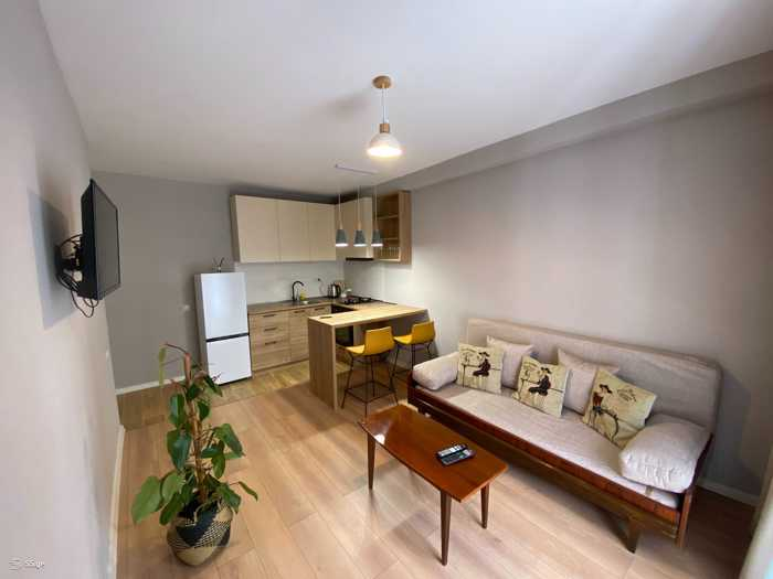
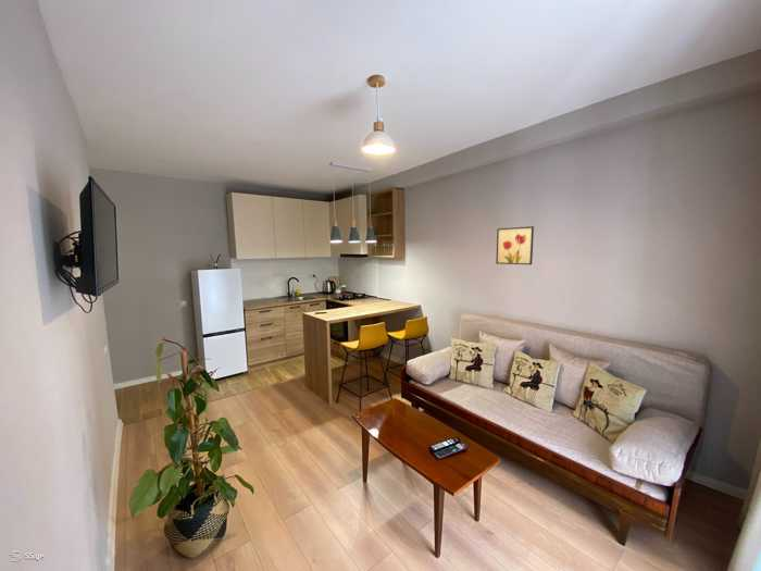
+ wall art [495,225,535,265]
